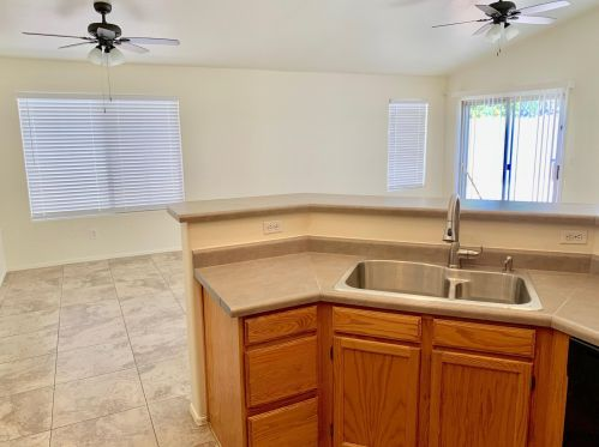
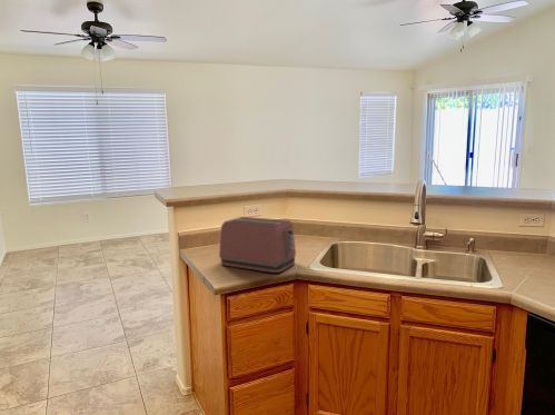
+ toaster [218,216,297,274]
